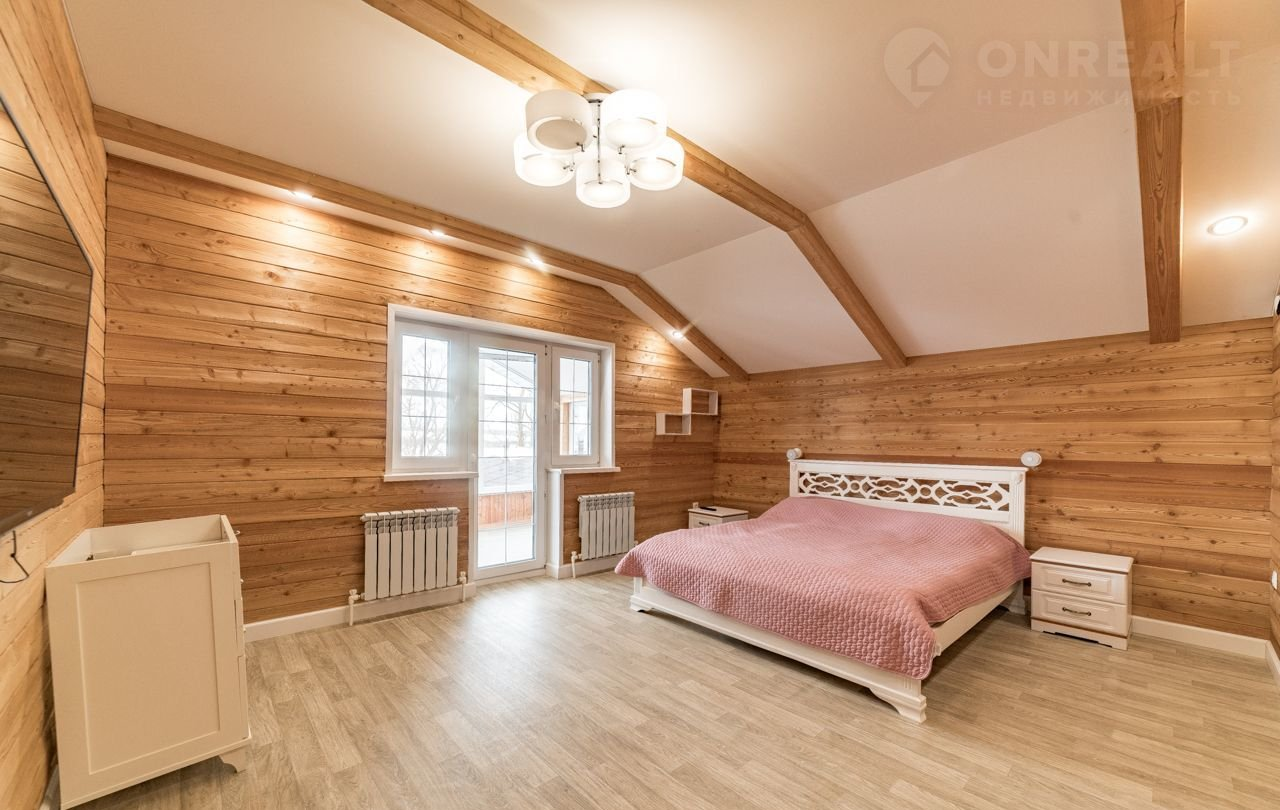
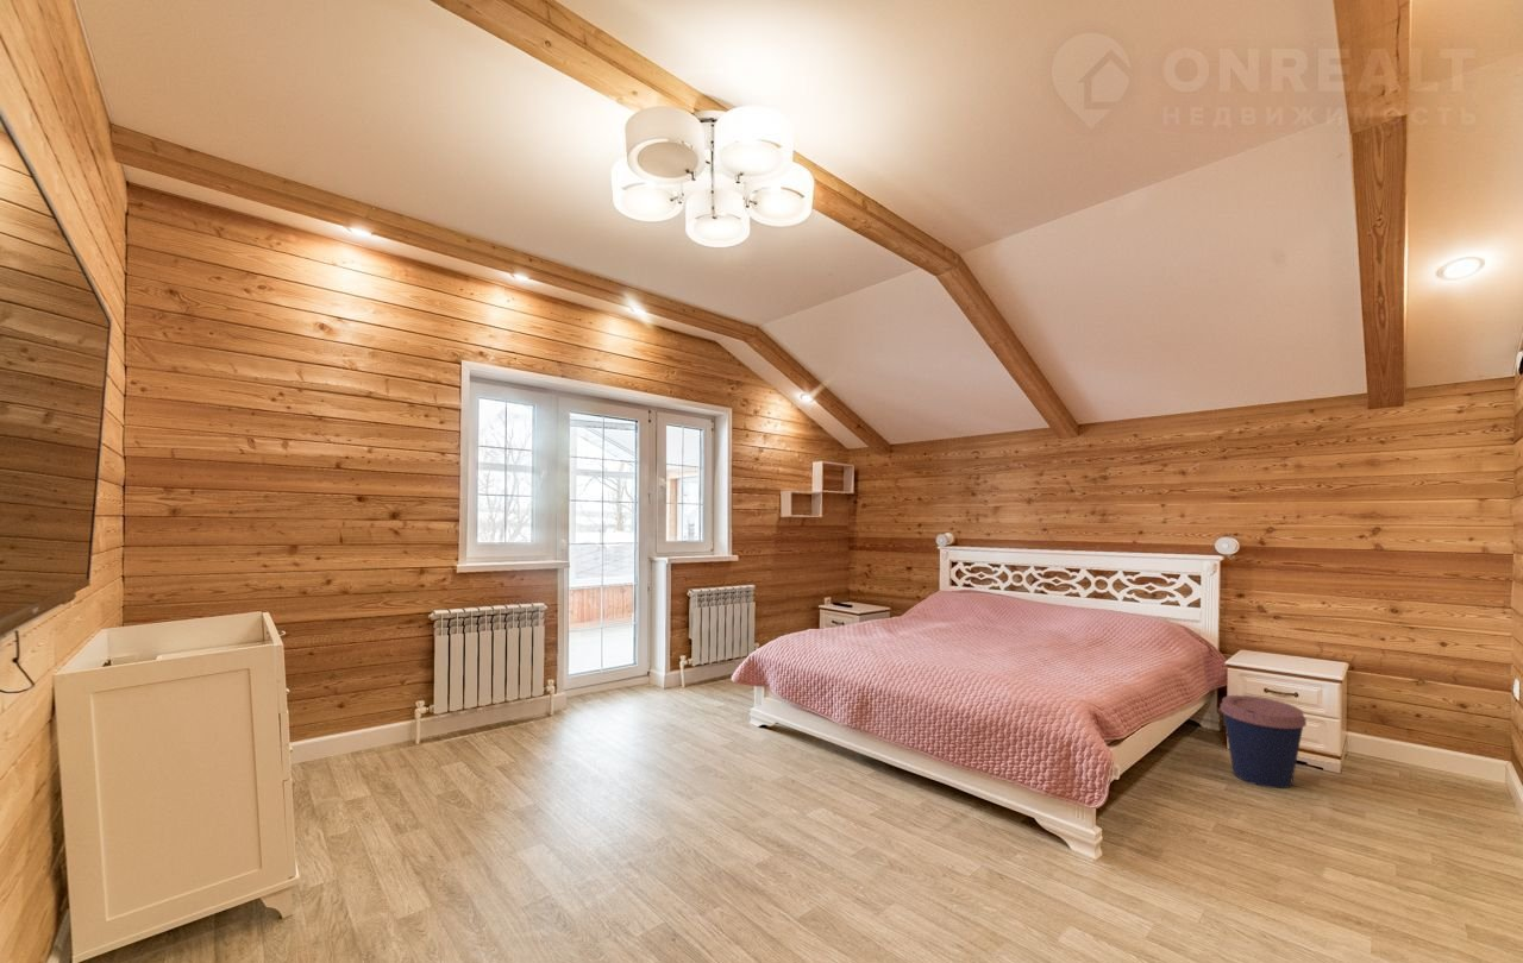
+ coffee cup [1218,694,1308,789]
